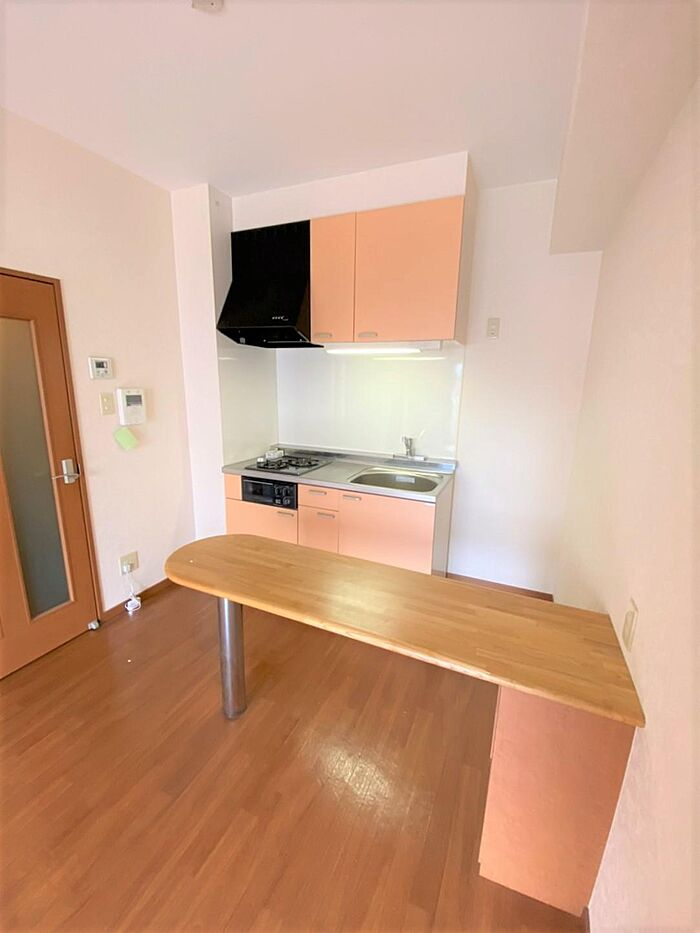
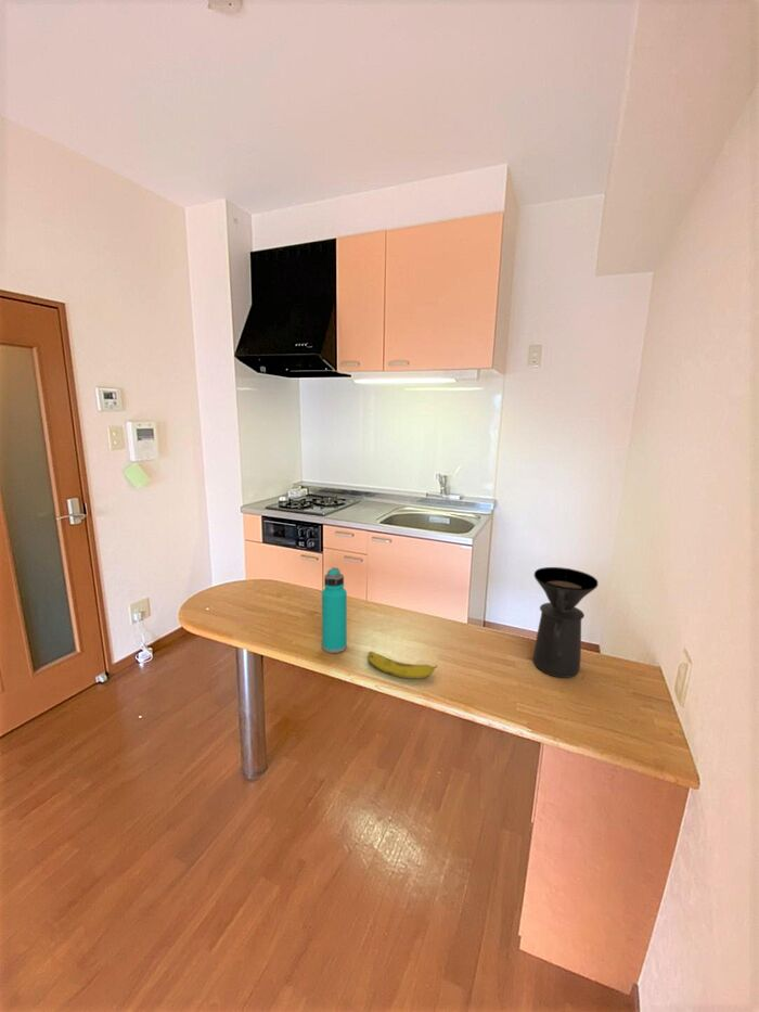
+ coffee maker [532,566,600,679]
+ water bottle [321,566,348,654]
+ fruit [366,651,439,680]
